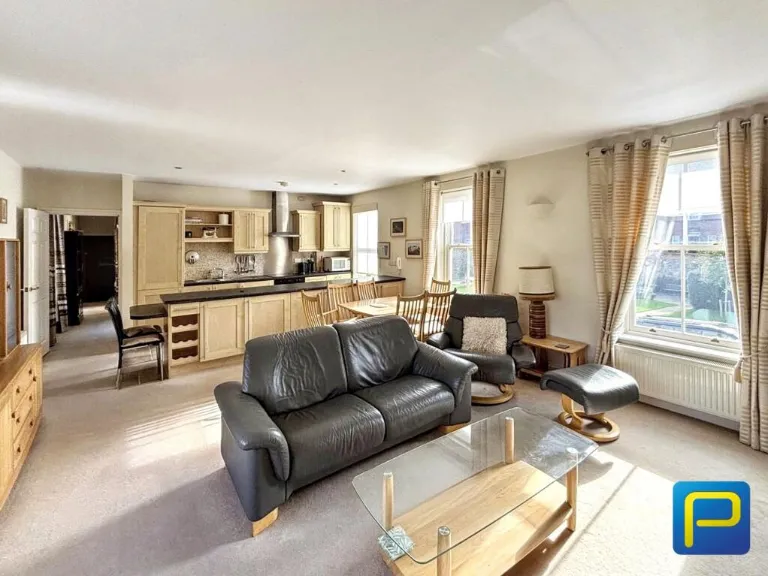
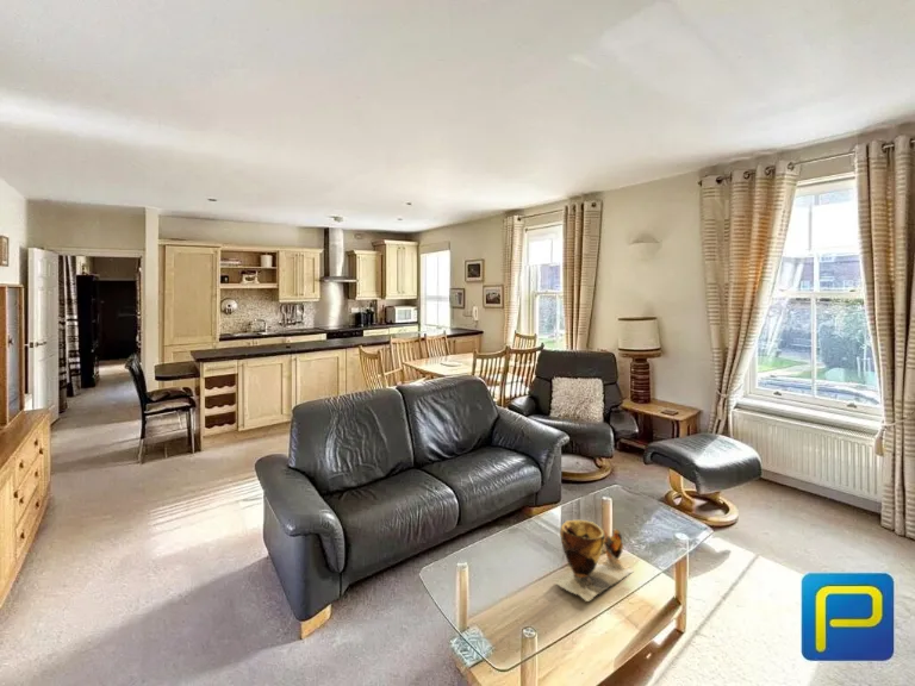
+ clay pot [552,519,635,603]
